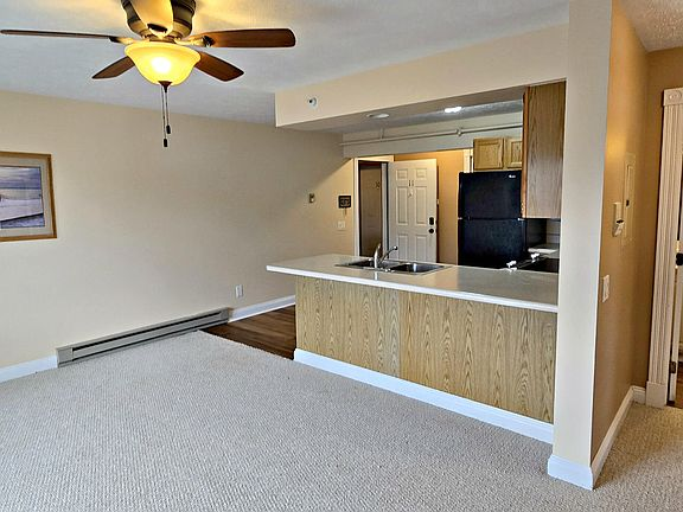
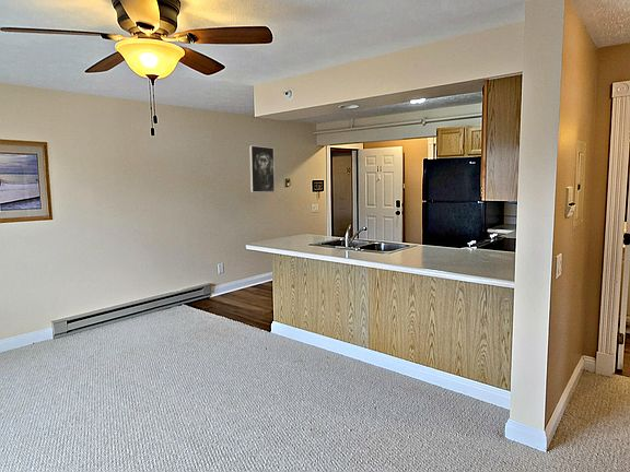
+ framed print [248,144,276,193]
